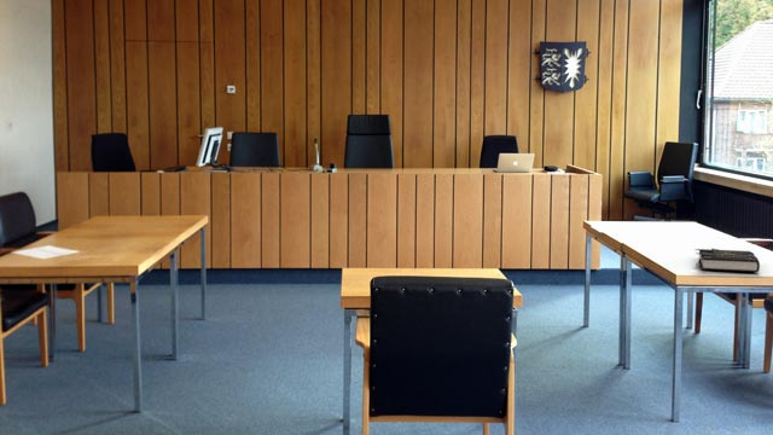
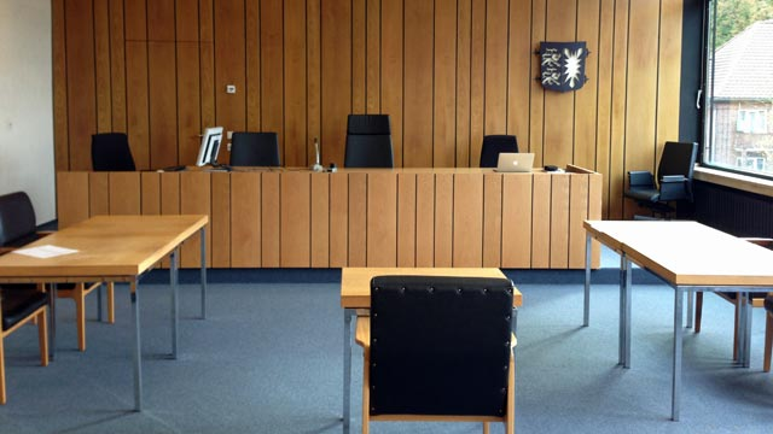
- spell book [694,248,761,273]
